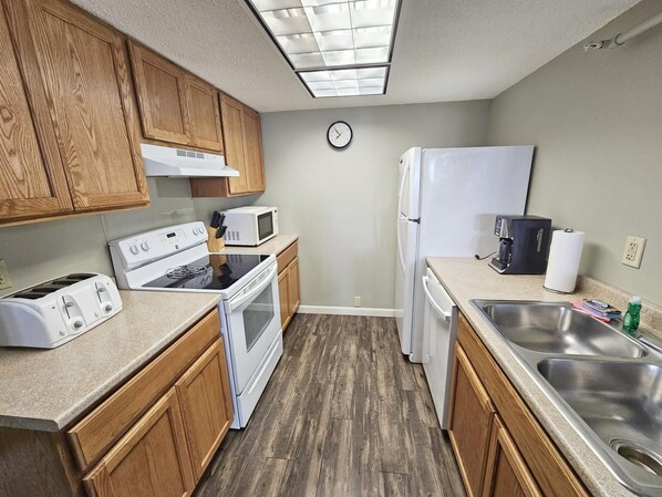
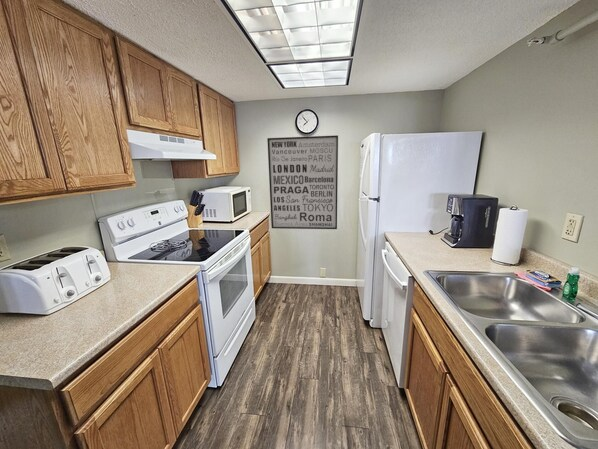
+ wall art [266,134,339,230]
